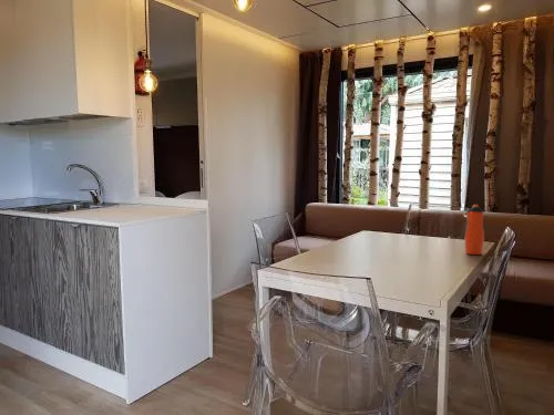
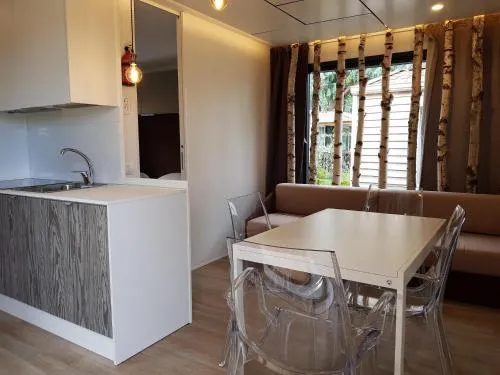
- water bottle [463,204,485,256]
